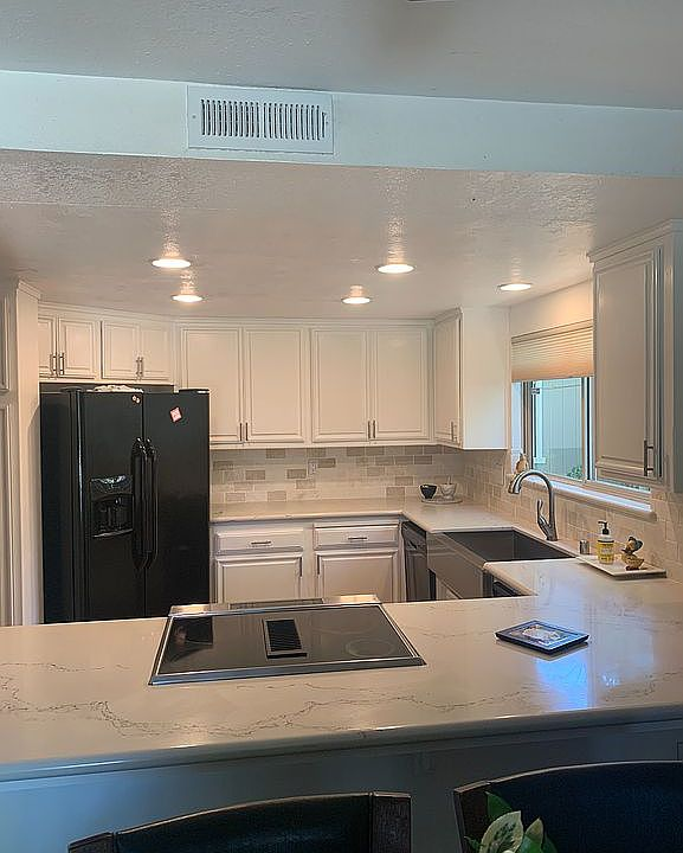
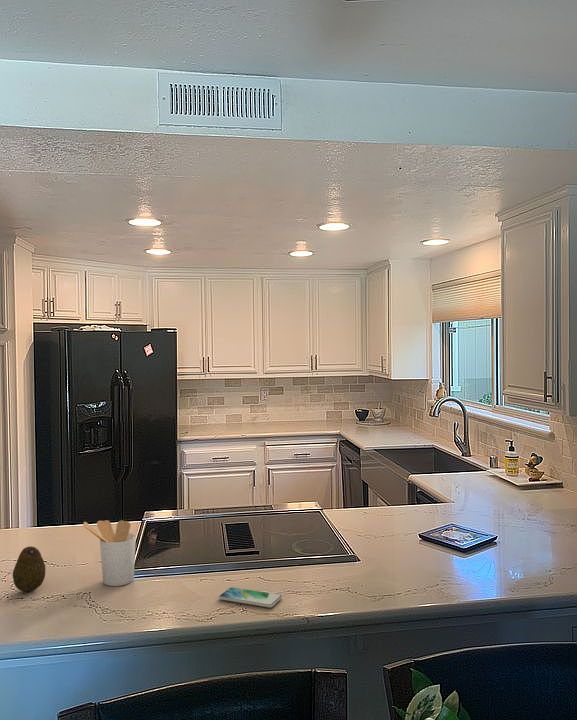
+ fruit [12,545,47,593]
+ smartphone [218,586,283,609]
+ utensil holder [82,519,137,587]
